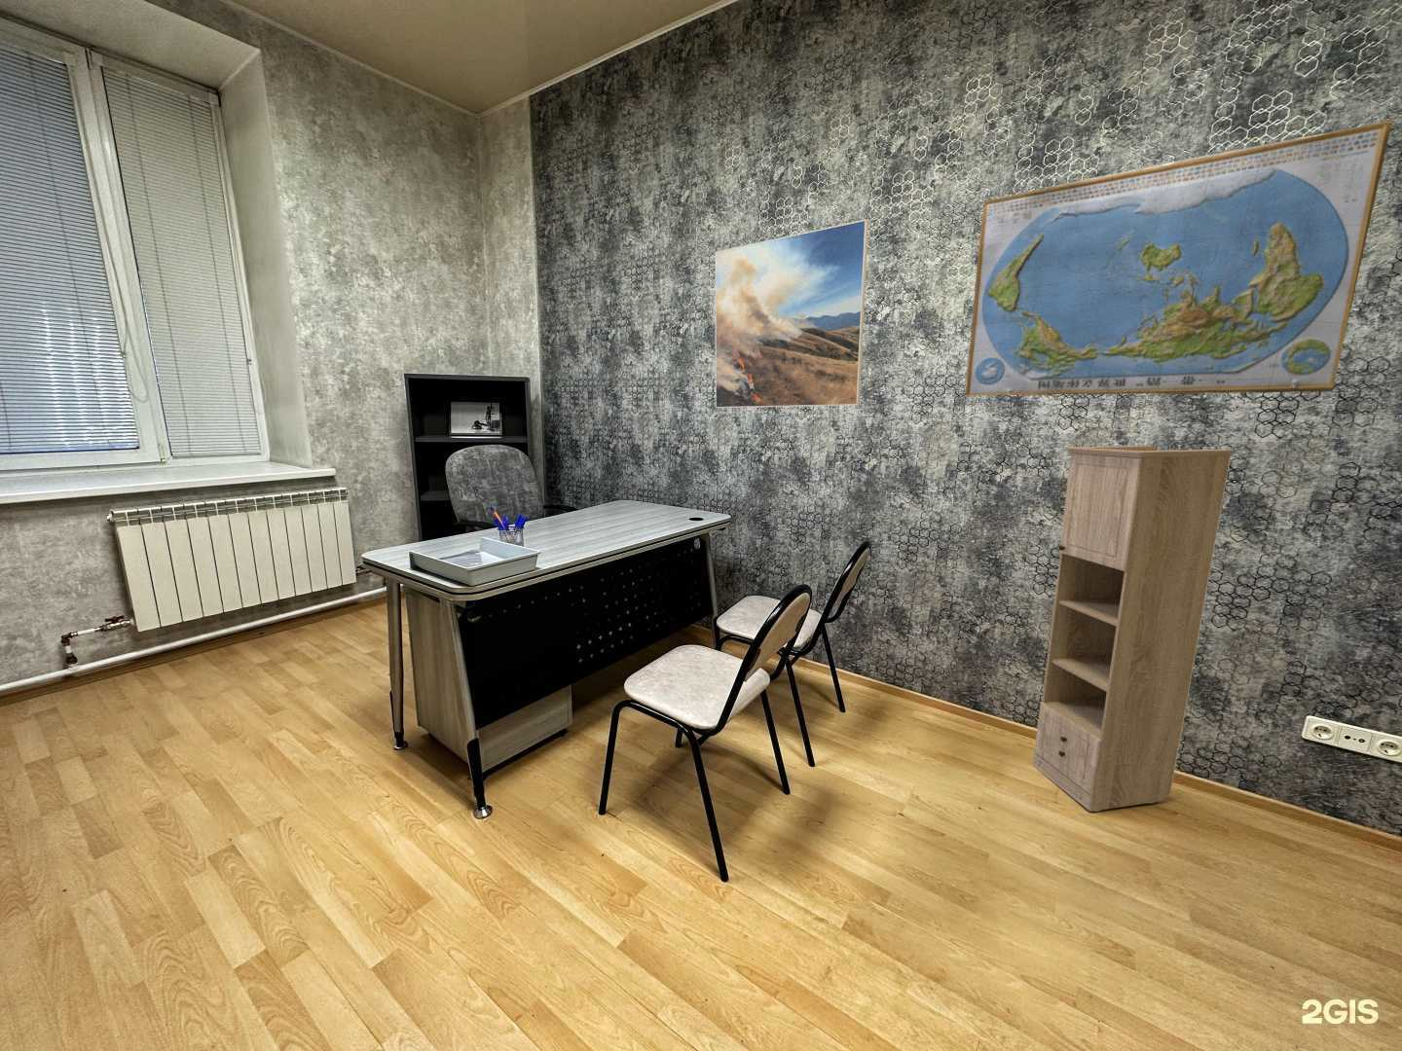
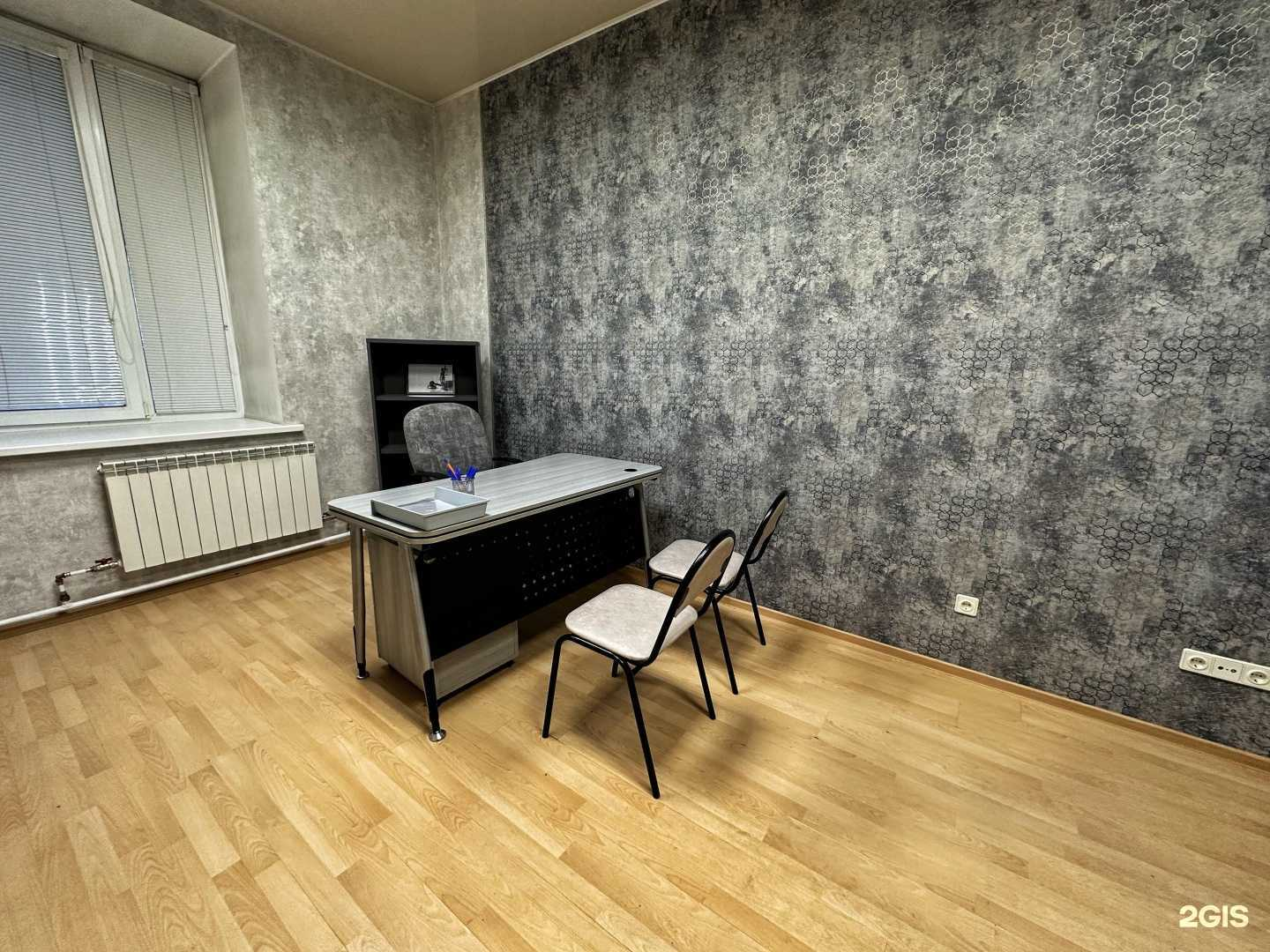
- world map [964,119,1393,397]
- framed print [714,219,870,408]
- storage cabinet [1032,445,1239,813]
